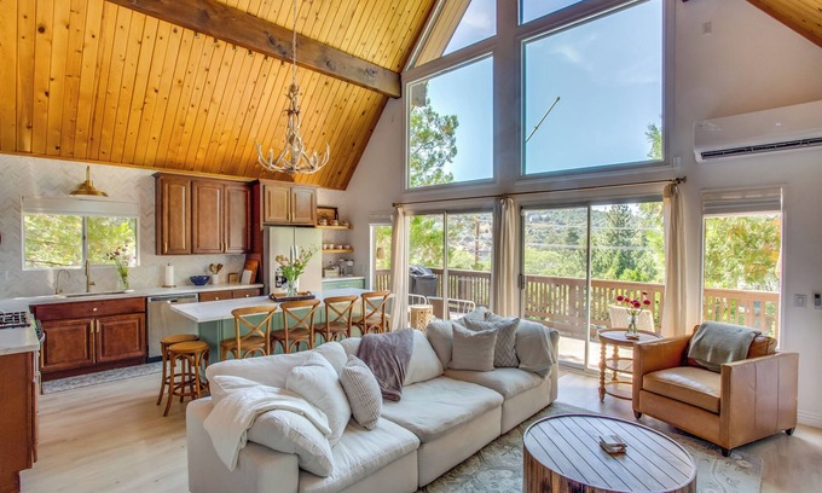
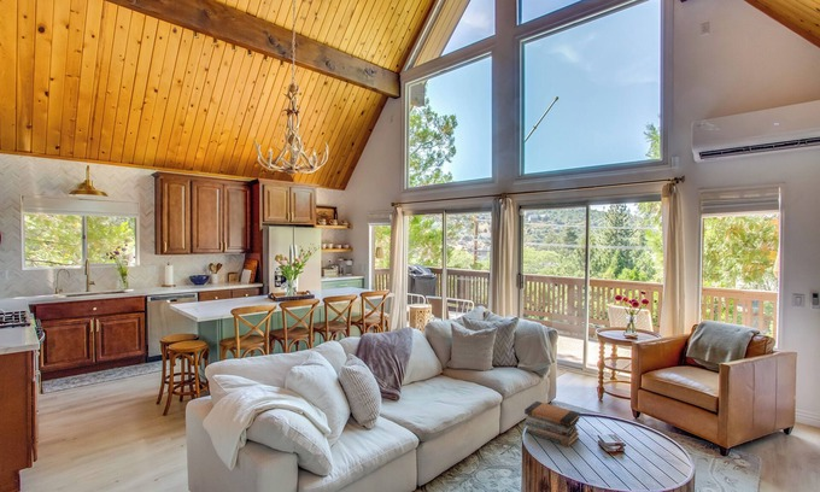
+ book stack [523,400,581,449]
